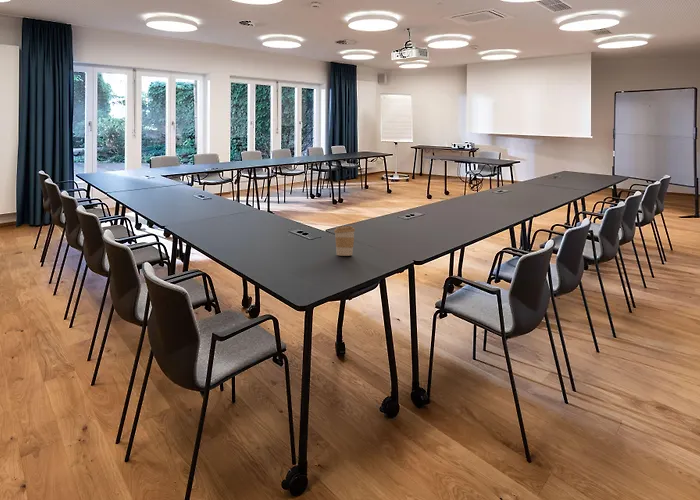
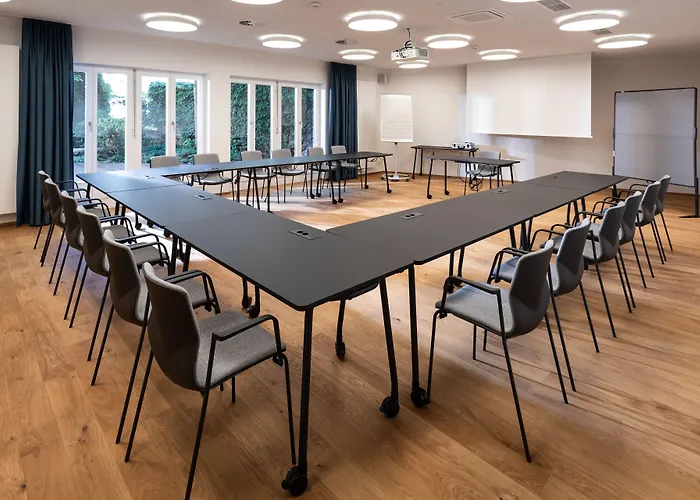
- coffee cup [333,225,356,257]
